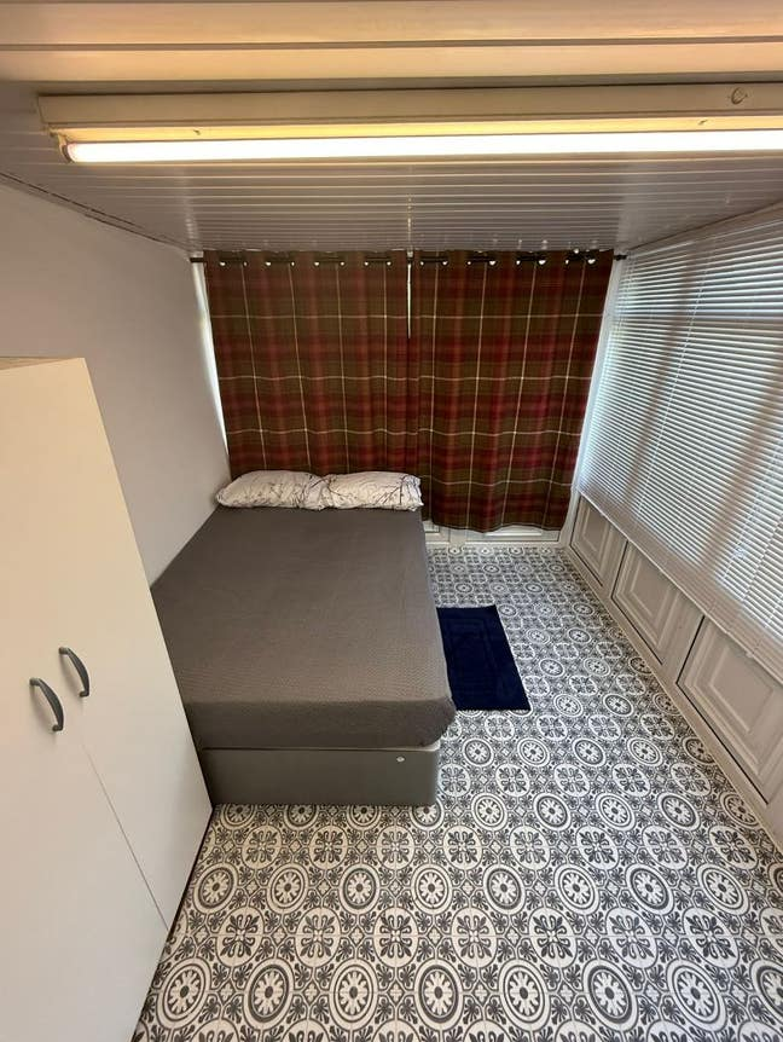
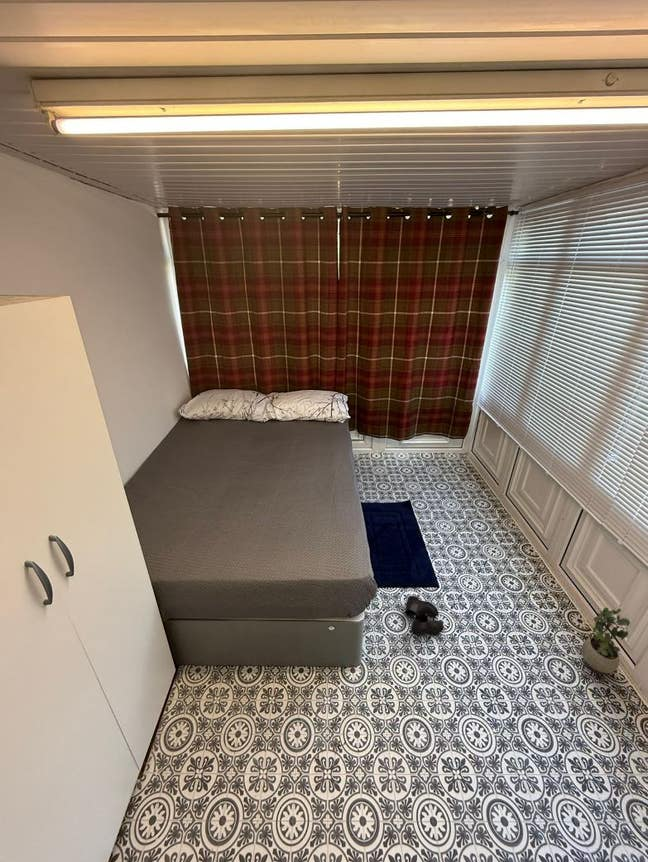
+ boots [402,595,445,636]
+ potted plant [581,607,631,675]
